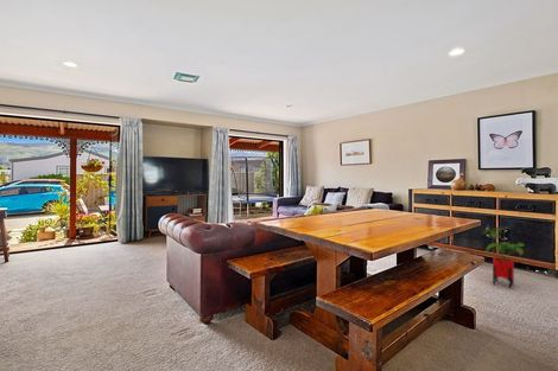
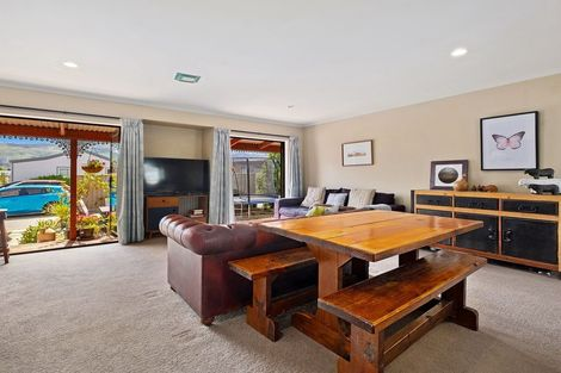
- house plant [481,225,526,289]
